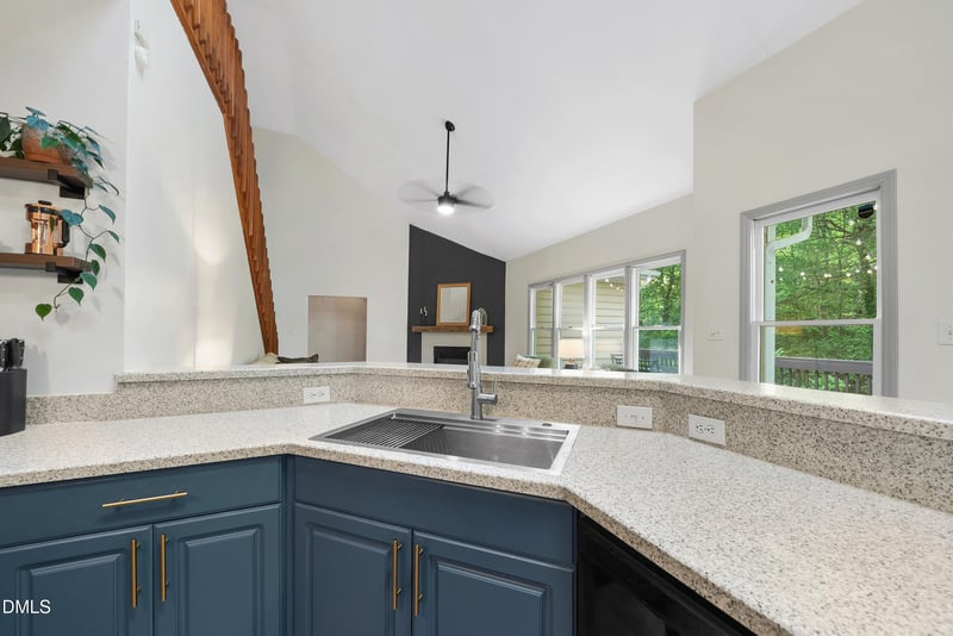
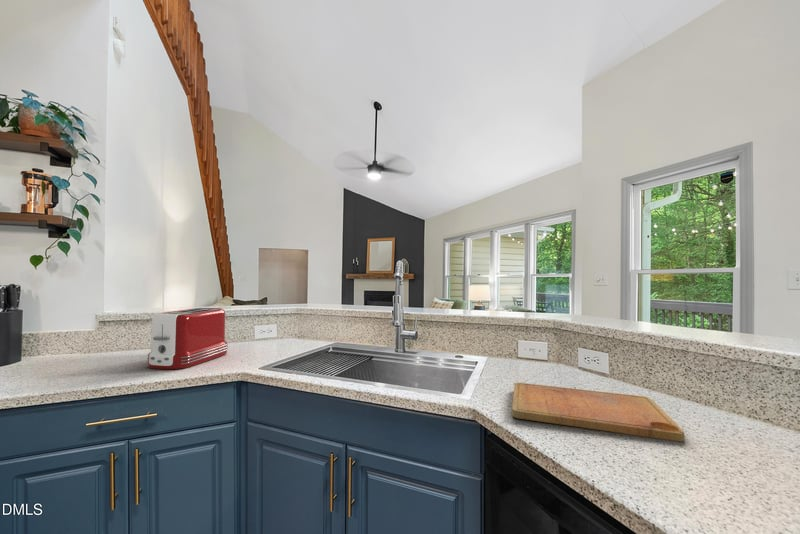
+ cutting board [511,382,686,442]
+ toaster [146,307,229,370]
